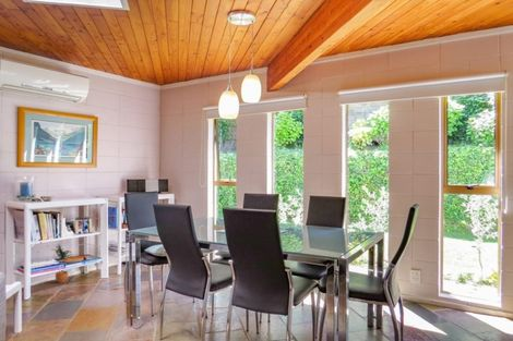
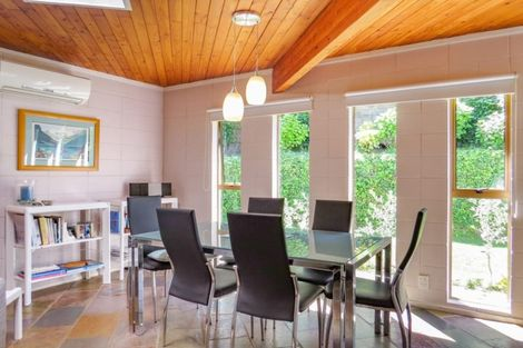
- potted plant [49,243,72,284]
